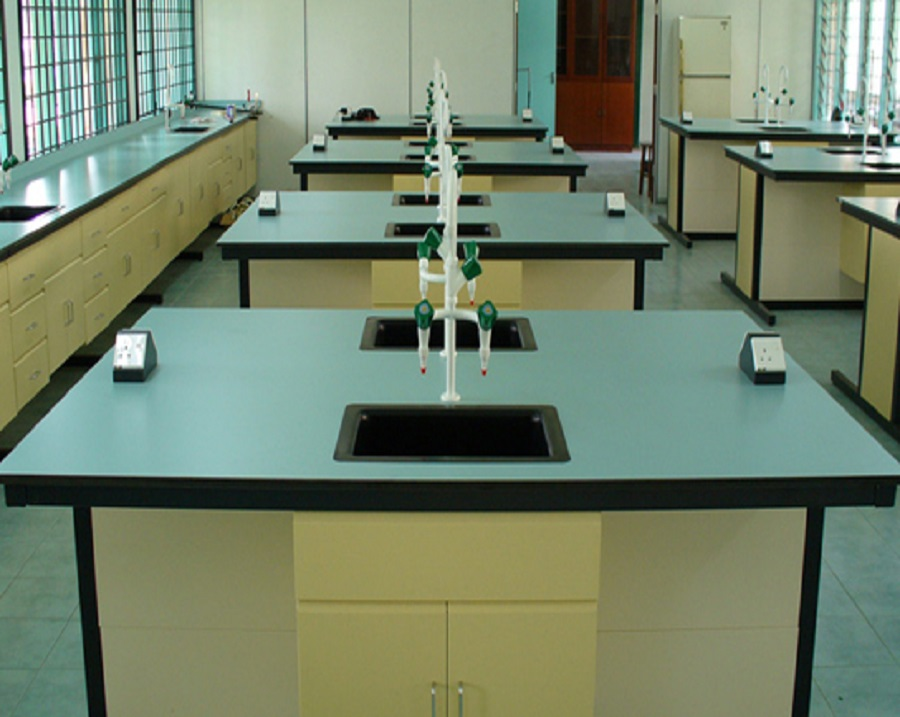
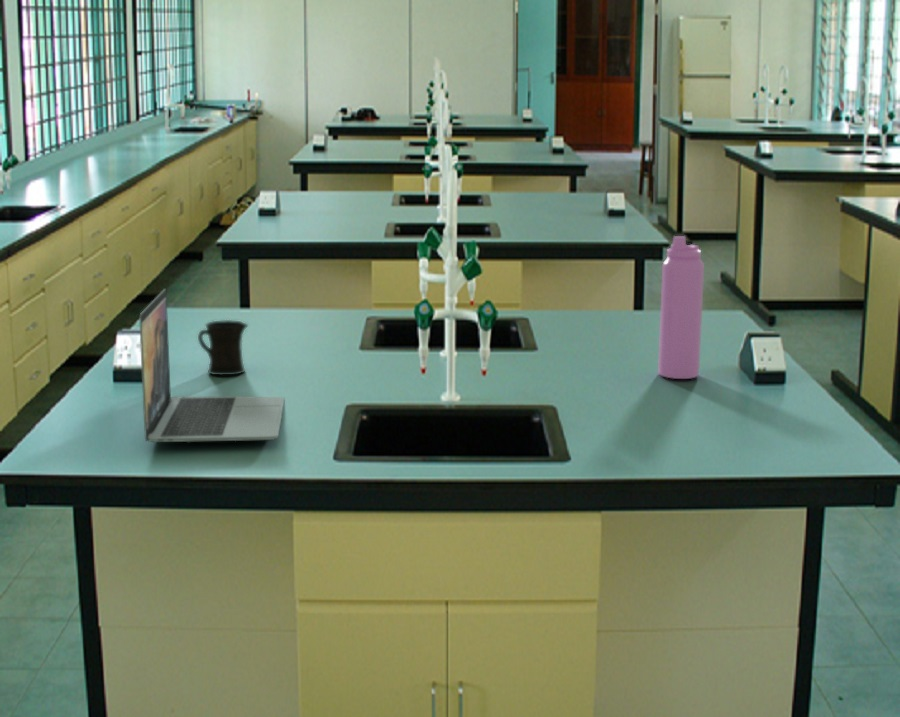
+ laptop [139,288,286,443]
+ mug [197,319,249,376]
+ water bottle [657,235,705,380]
